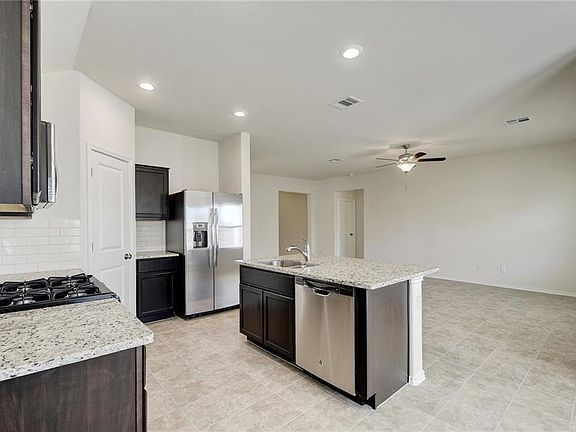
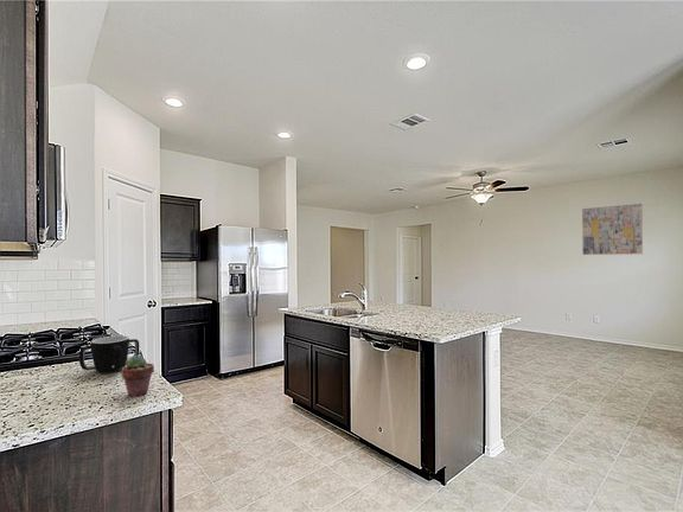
+ potted succulent [121,354,155,398]
+ mug [78,334,140,375]
+ wall art [581,203,644,256]
